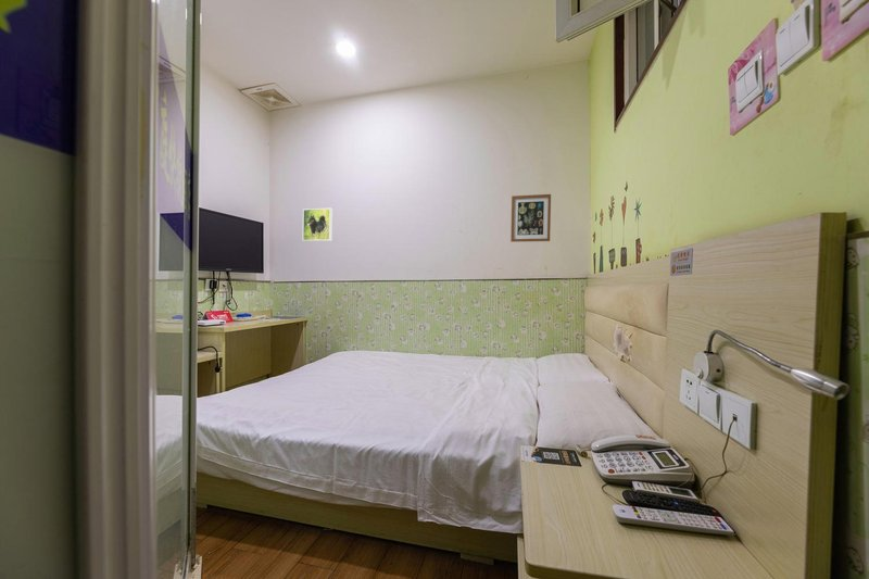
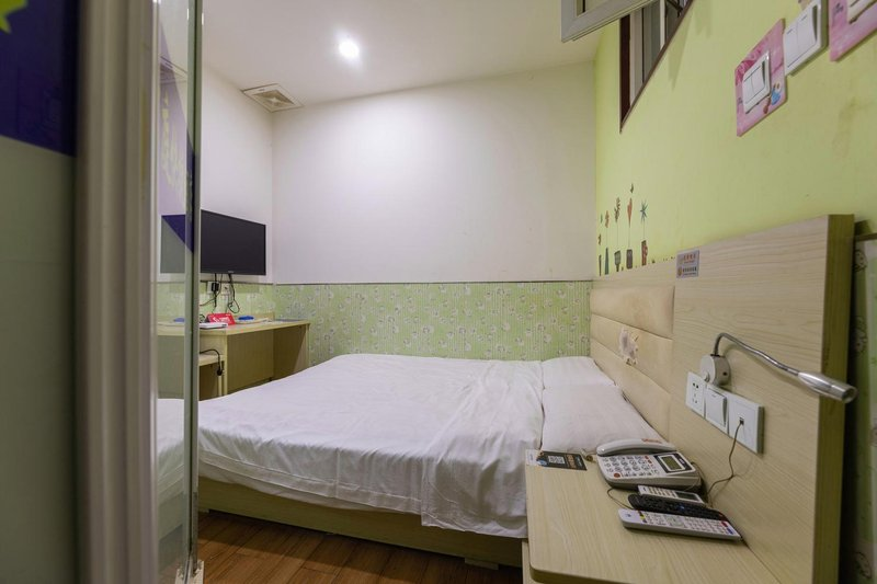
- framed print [302,207,333,242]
- wall art [509,193,552,243]
